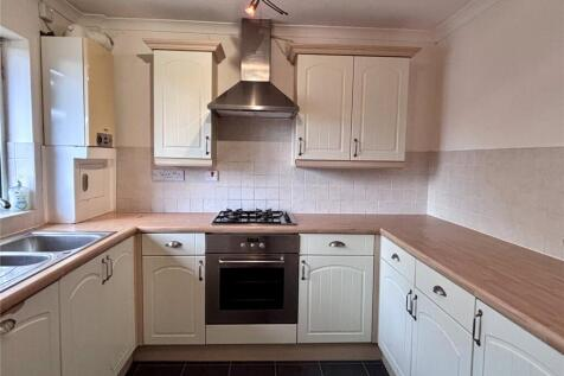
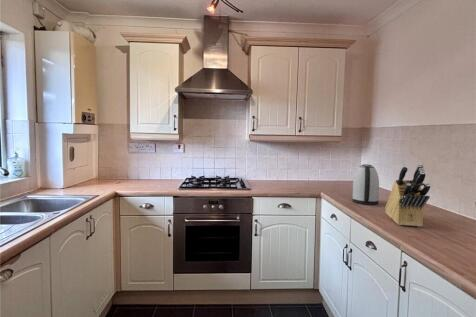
+ knife block [384,163,431,227]
+ kettle [351,163,380,206]
